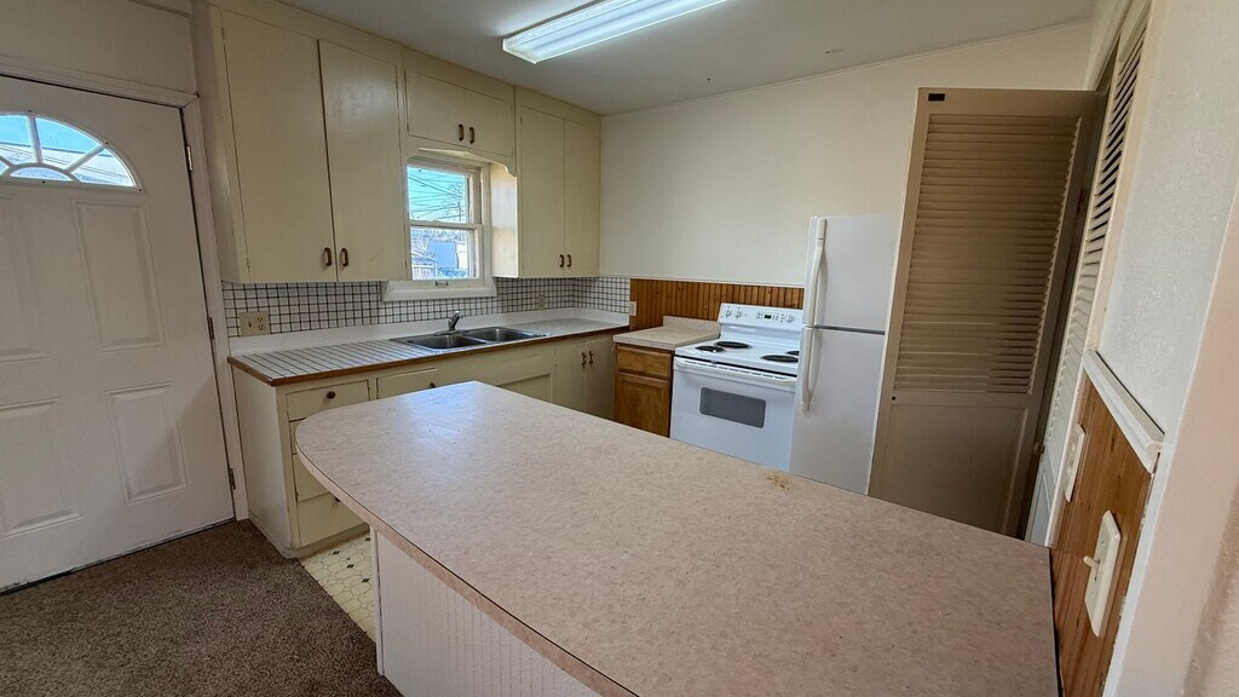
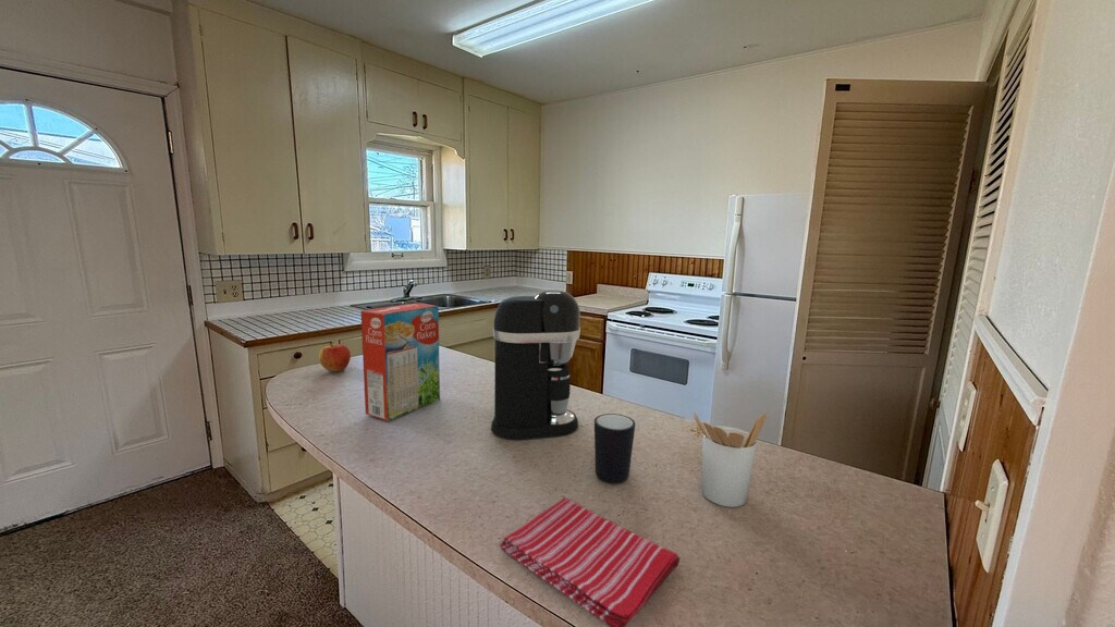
+ coffee maker [490,288,581,440]
+ utensil holder [693,411,768,508]
+ mug [593,413,636,484]
+ cereal box [359,302,441,422]
+ apple [318,341,352,372]
+ dish towel [499,496,681,627]
